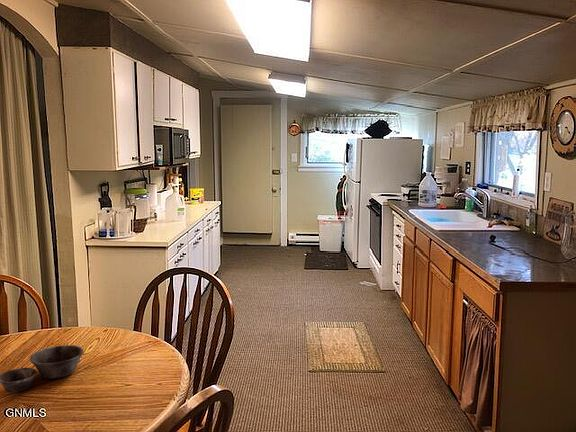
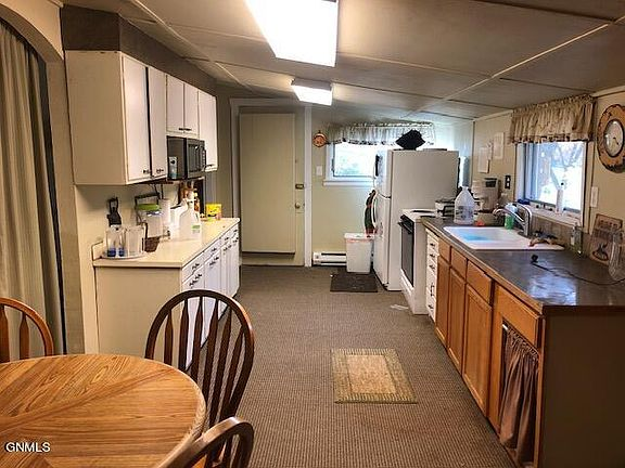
- bowl [0,344,84,393]
